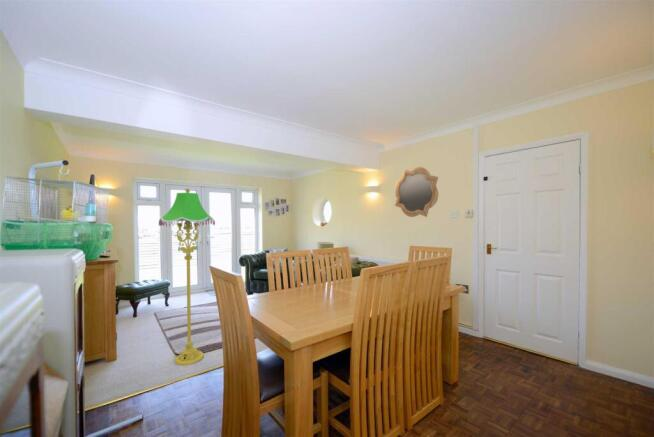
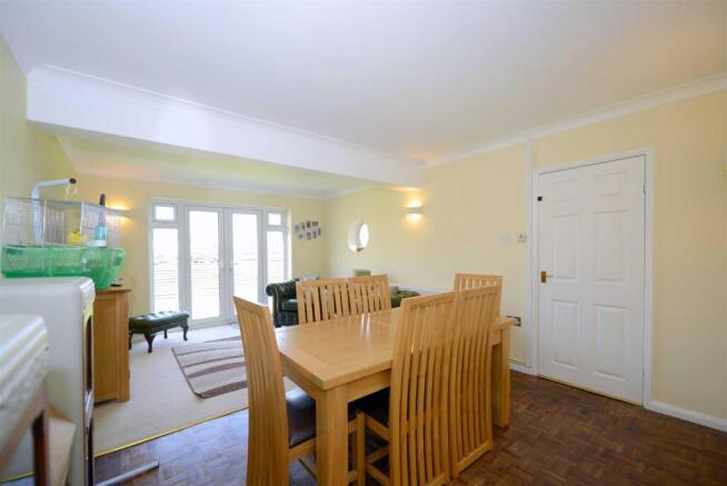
- mirror [394,166,439,218]
- floor lamp [158,188,216,366]
